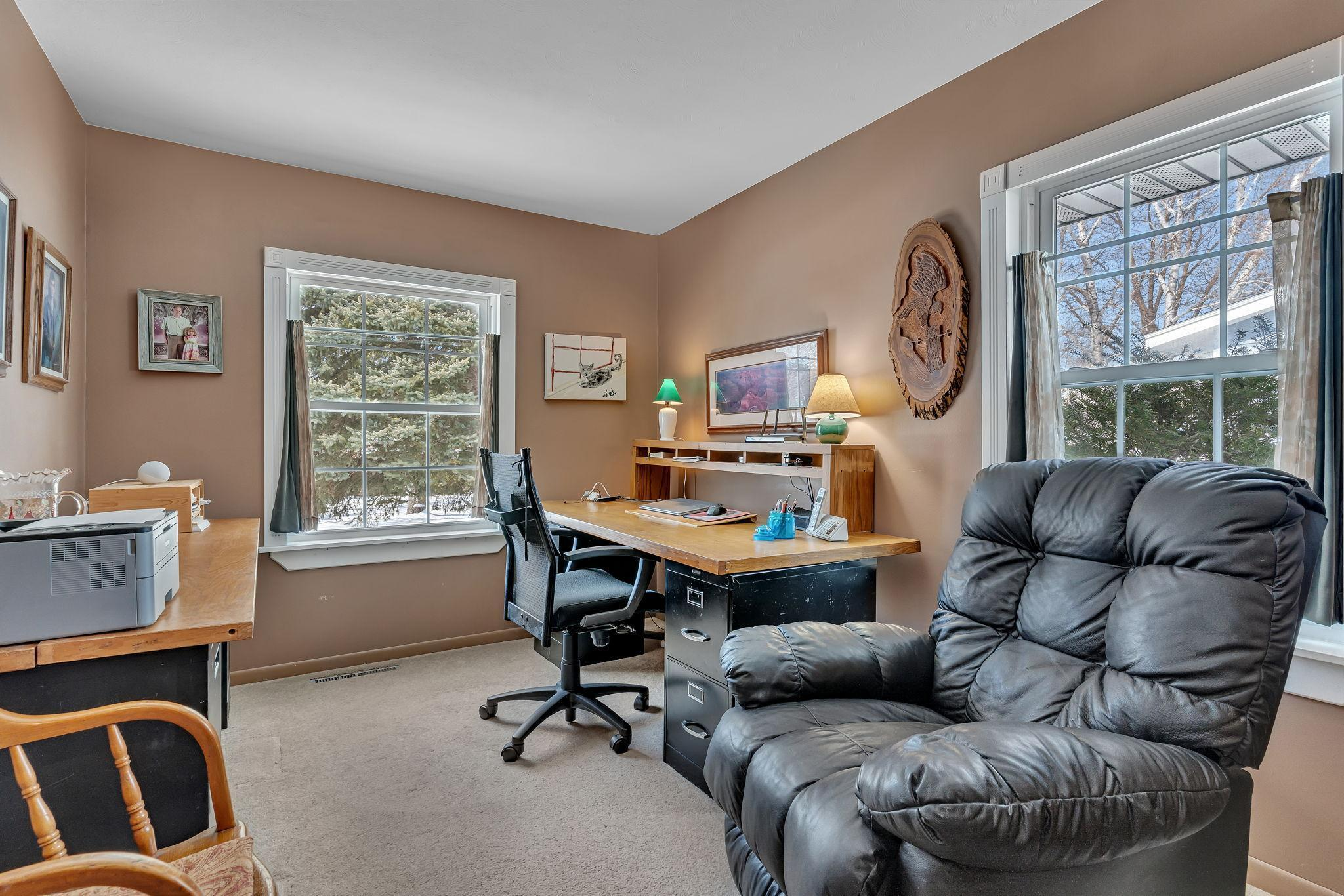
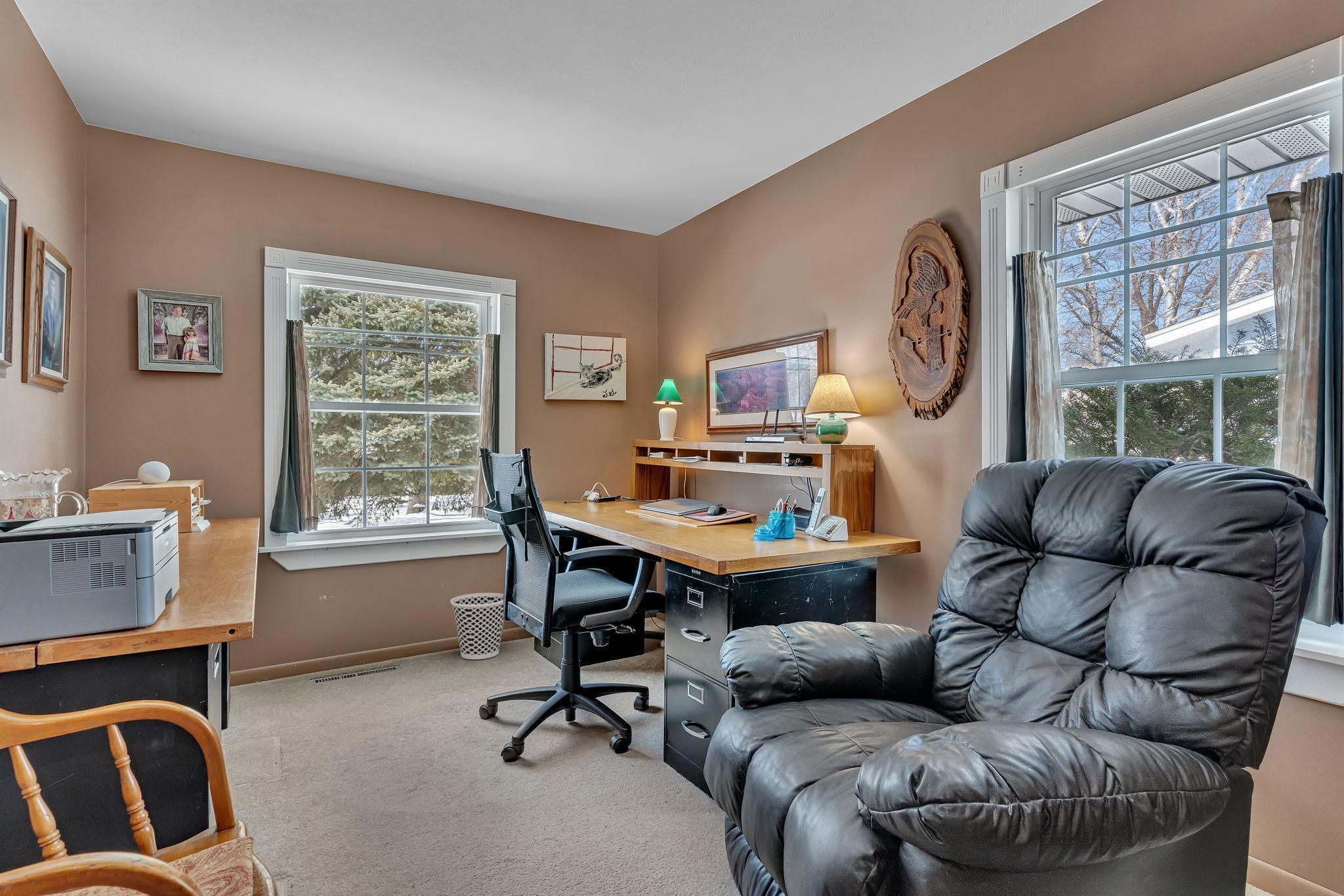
+ wastebasket [450,592,505,660]
